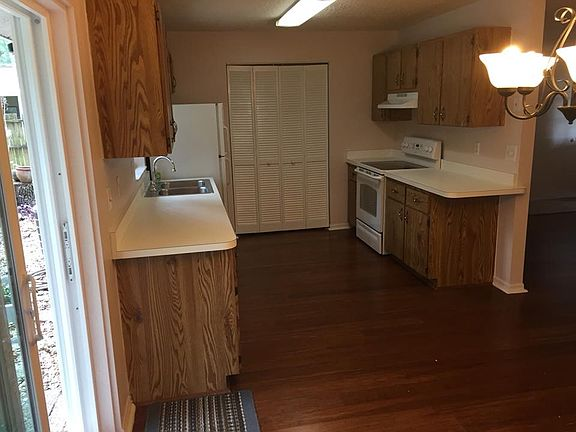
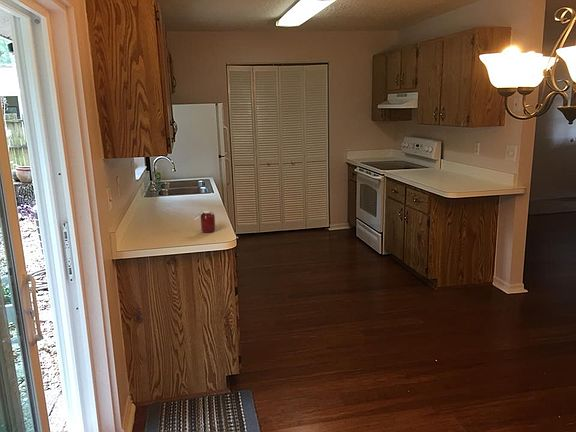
+ jar [193,209,216,234]
